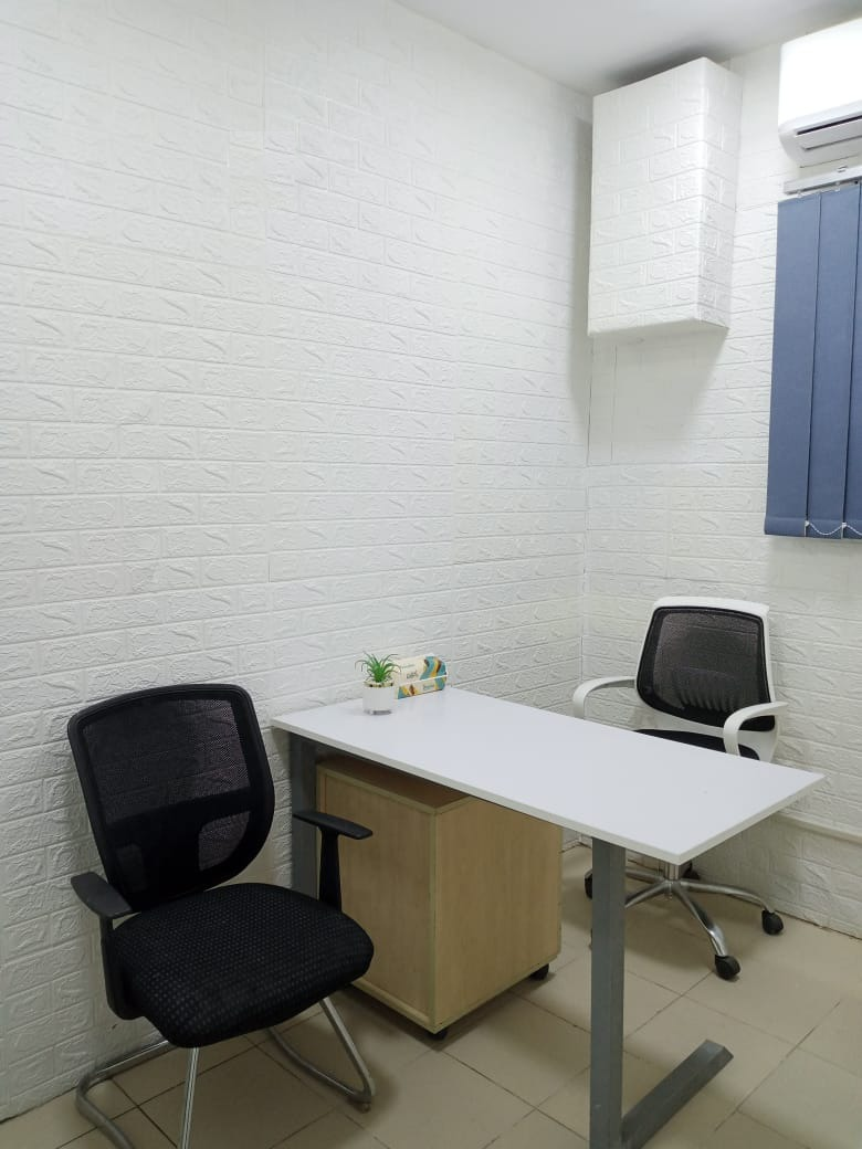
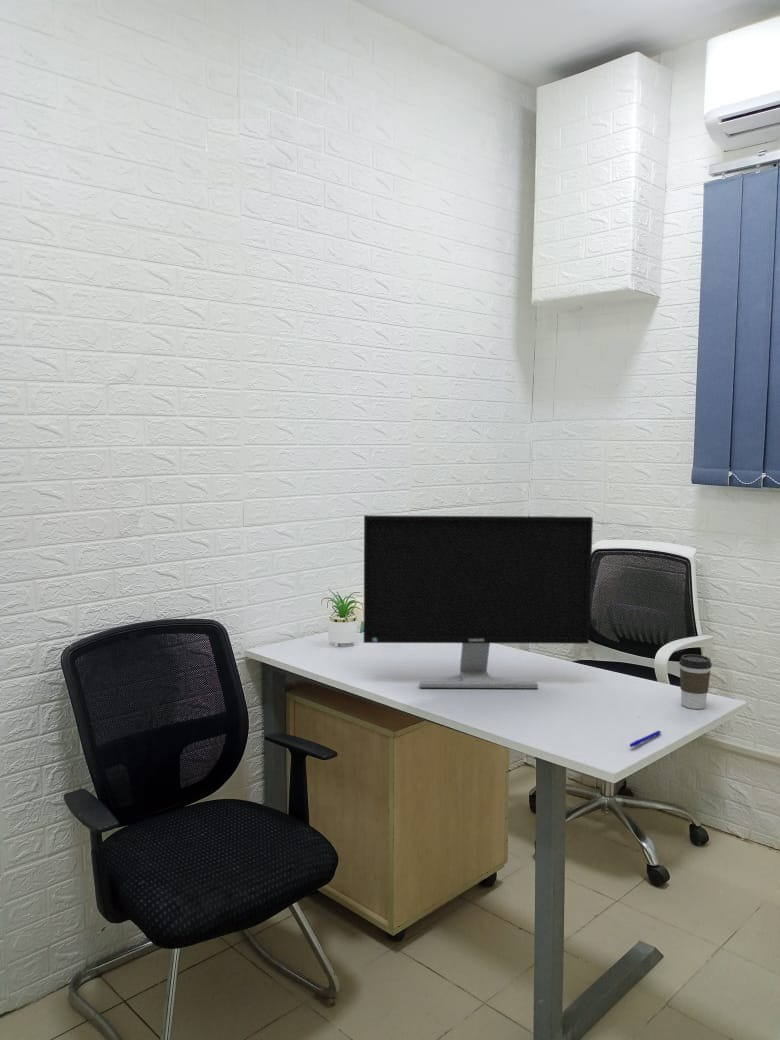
+ monitor [363,514,594,690]
+ coffee cup [678,653,713,710]
+ pen [629,730,662,748]
